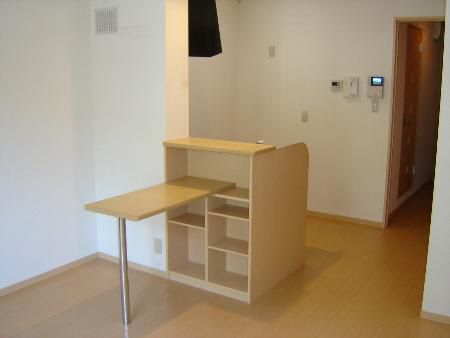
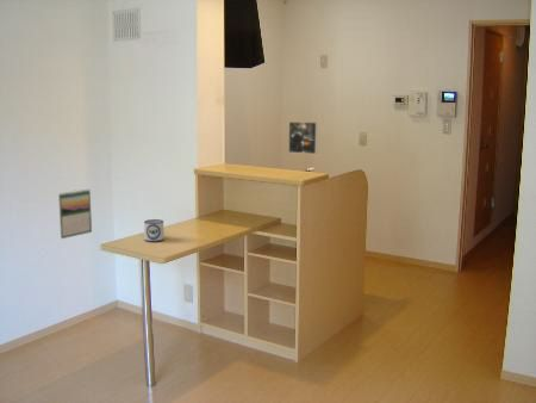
+ mug [143,218,166,243]
+ calendar [57,188,93,240]
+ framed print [287,120,319,155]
